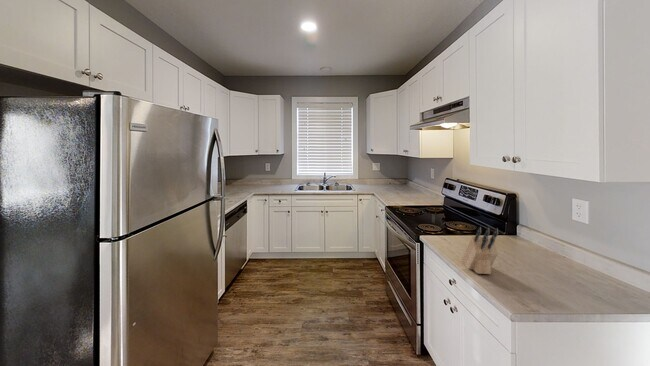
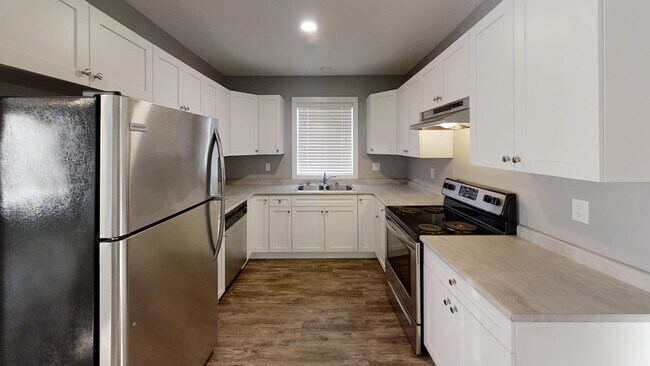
- knife block [460,226,500,275]
